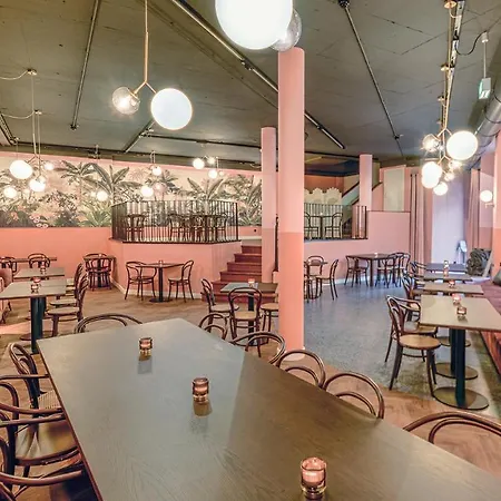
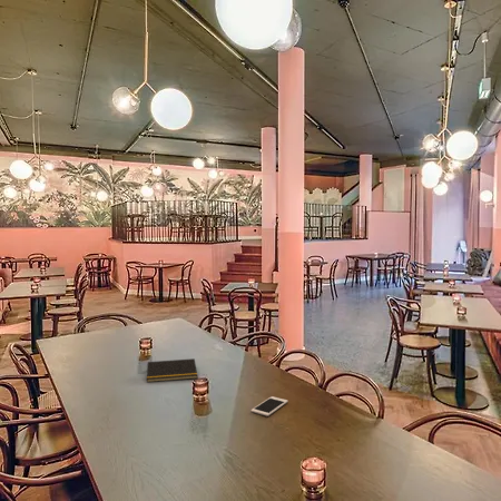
+ notepad [145,357,198,383]
+ cell phone [250,395,288,418]
